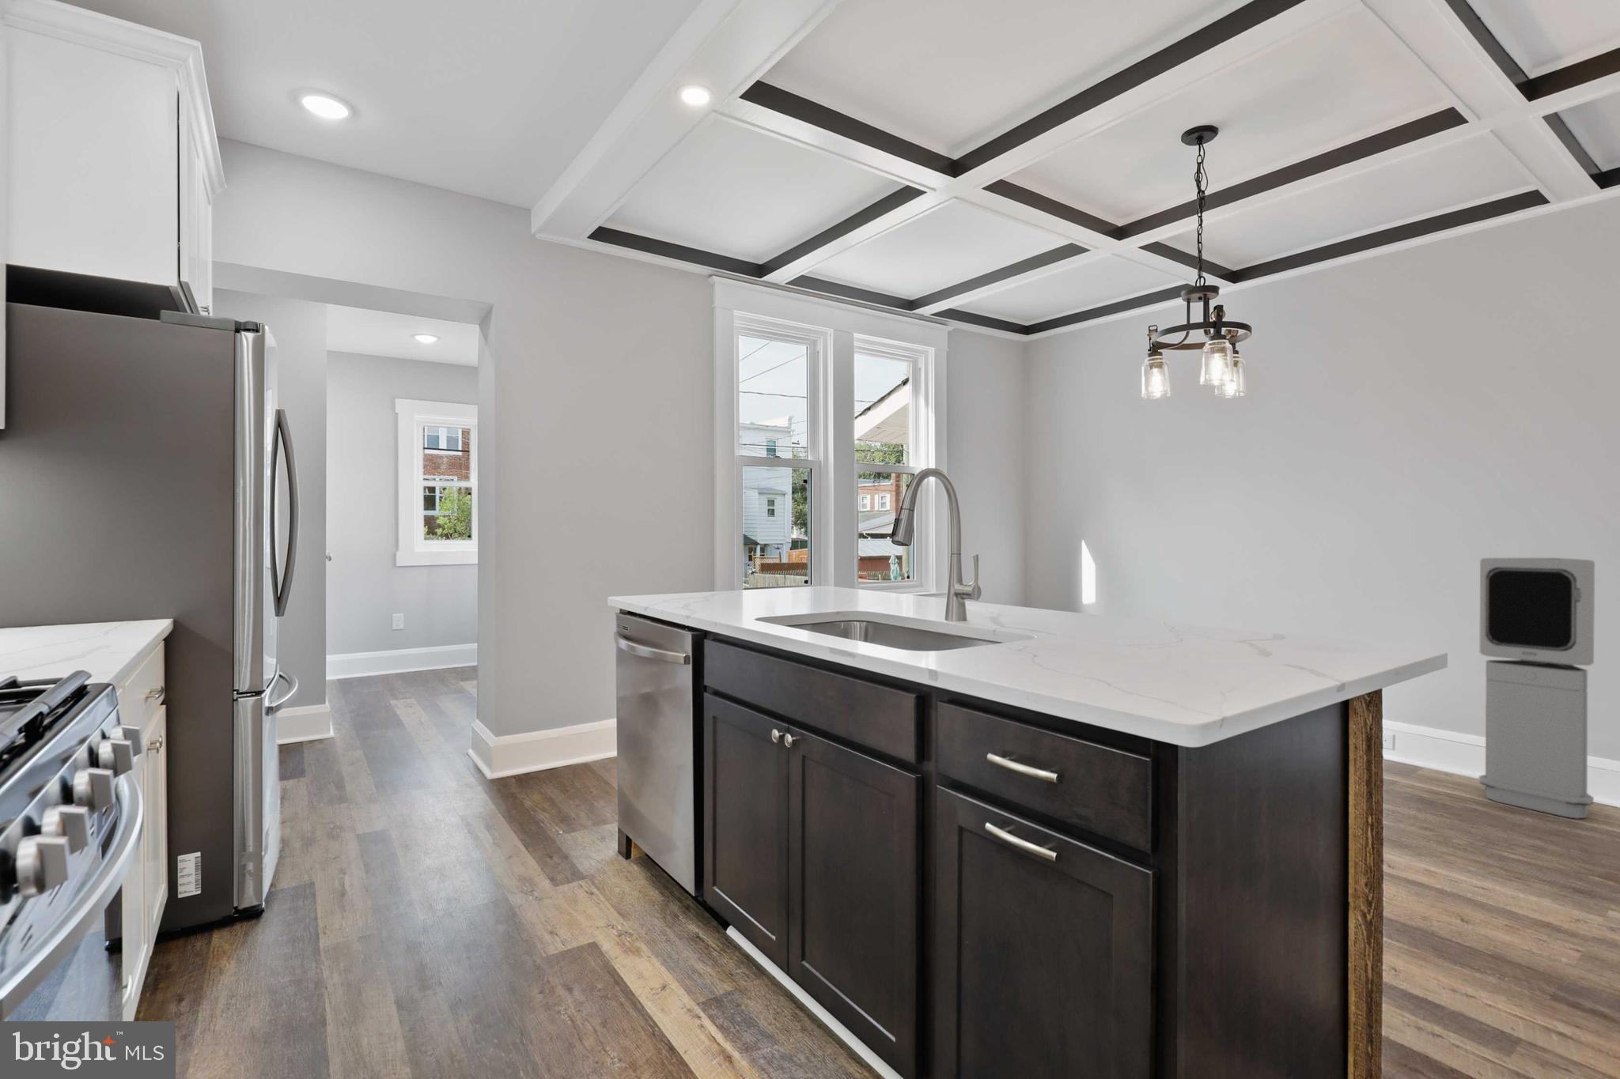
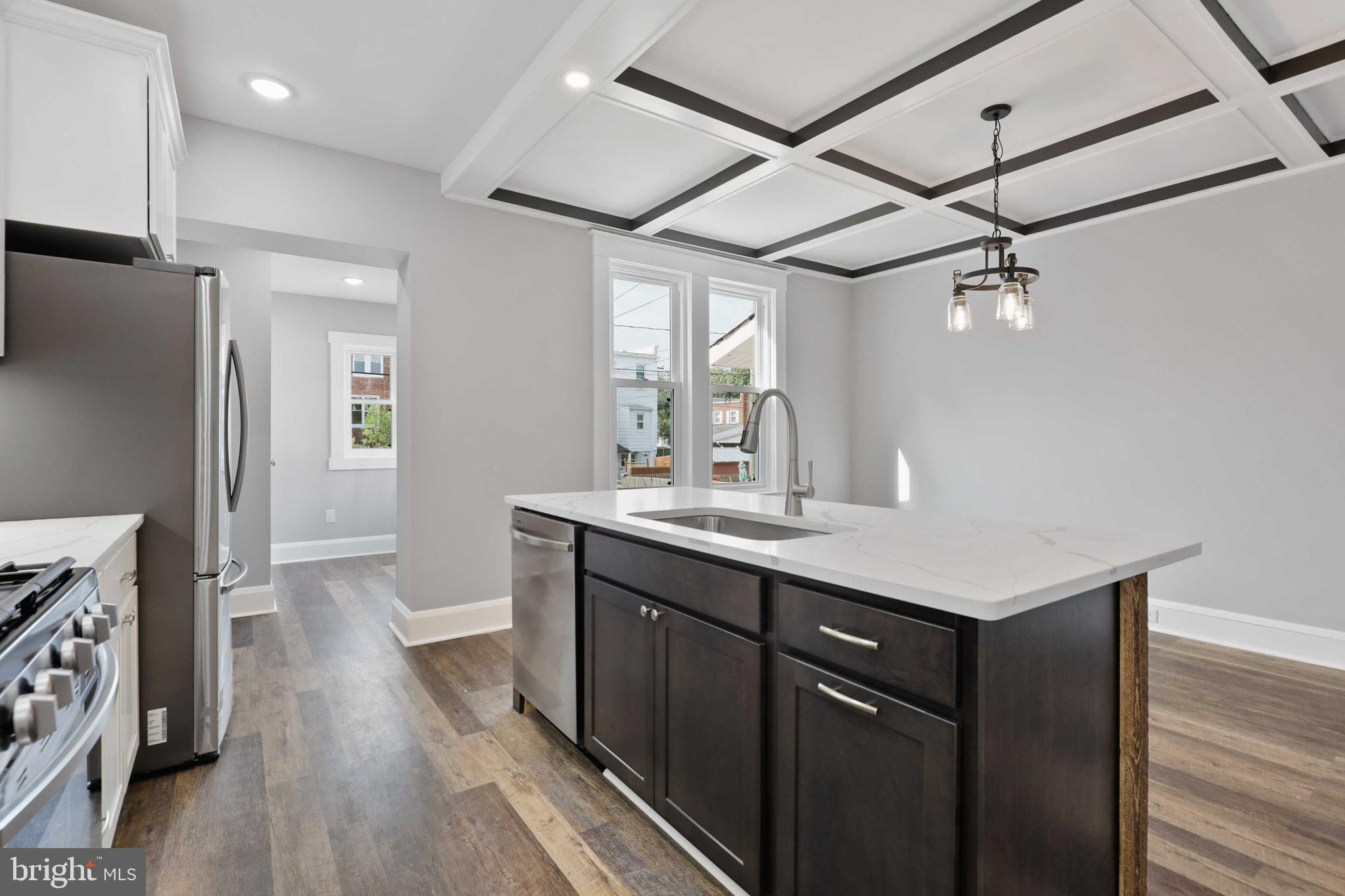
- air purifier [1478,558,1596,820]
